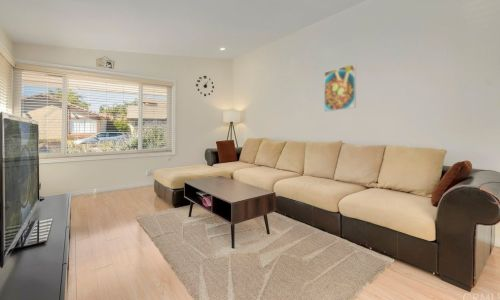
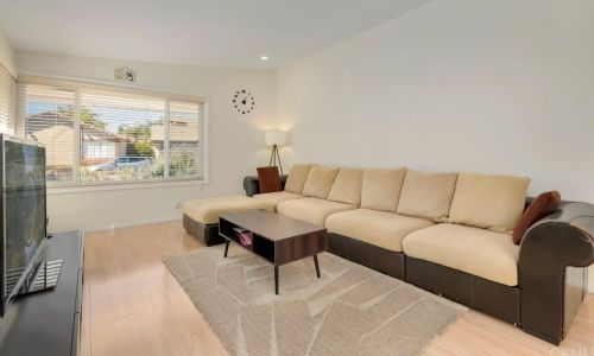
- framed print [323,63,357,113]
